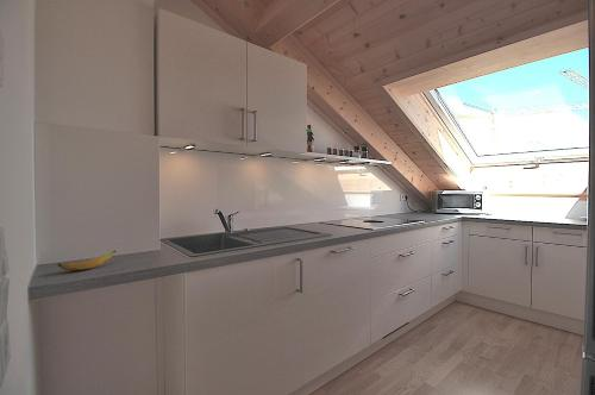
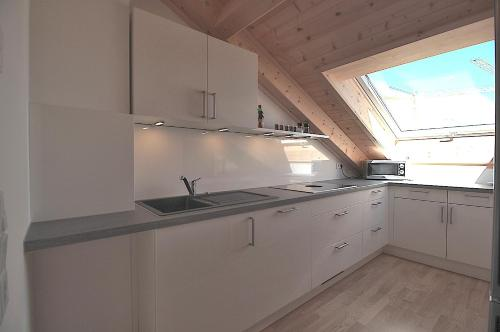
- banana [57,250,117,271]
